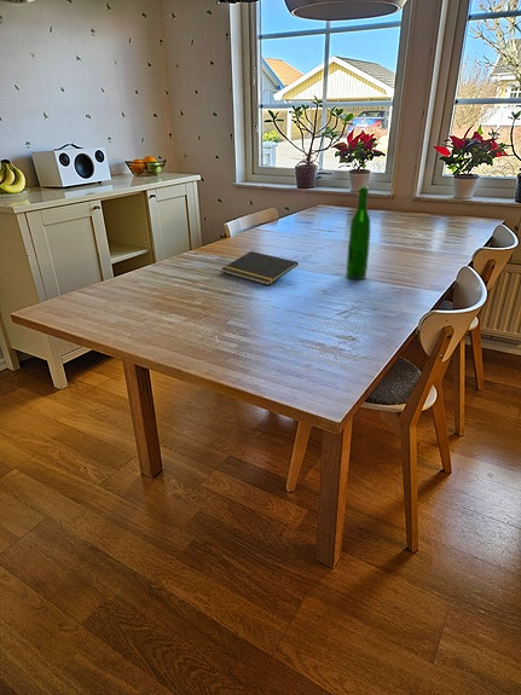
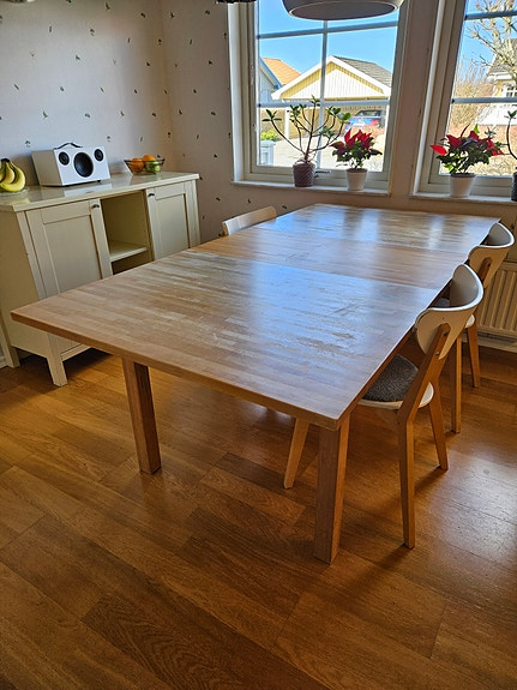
- wine bottle [346,186,371,280]
- notepad [220,250,300,286]
